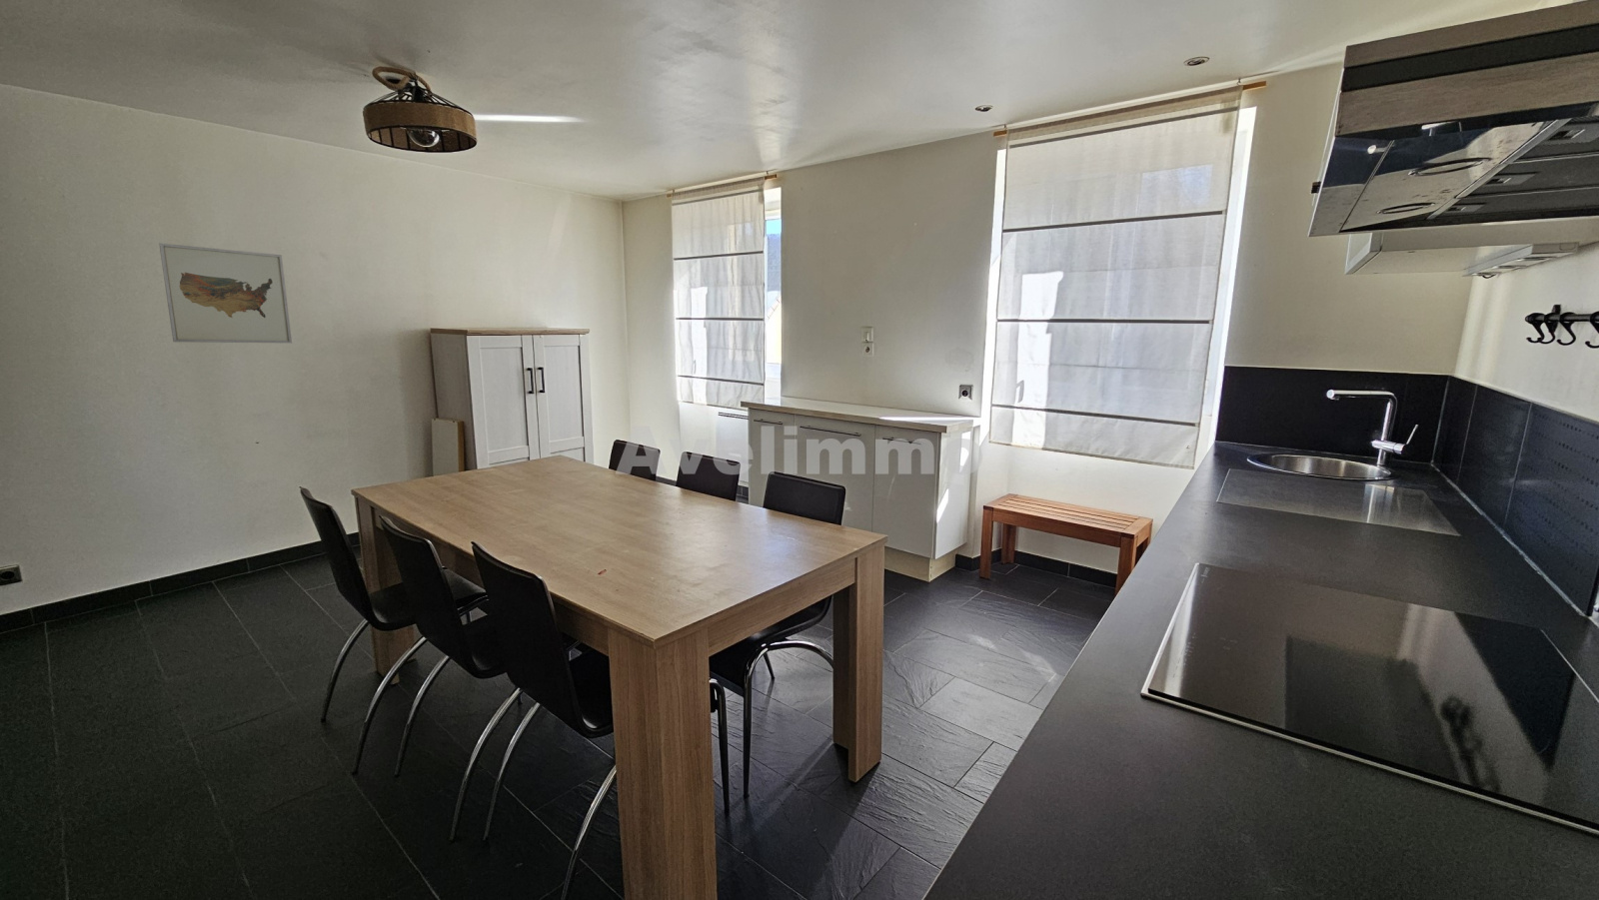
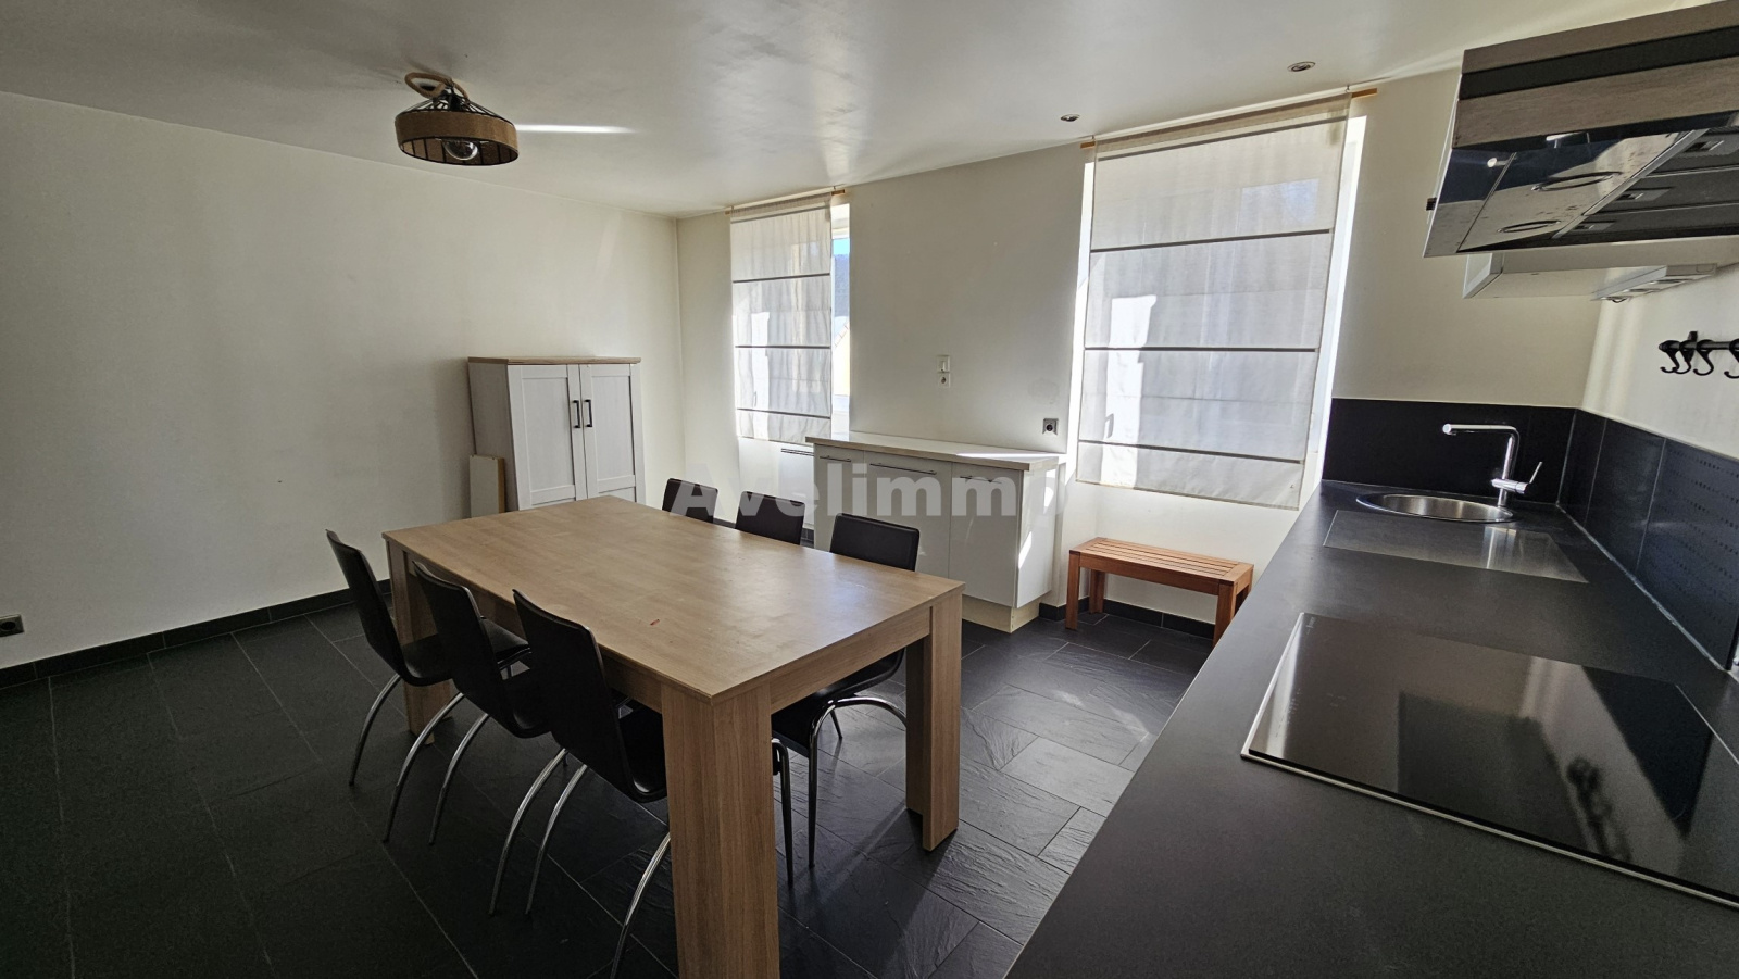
- wall art [158,243,293,344]
